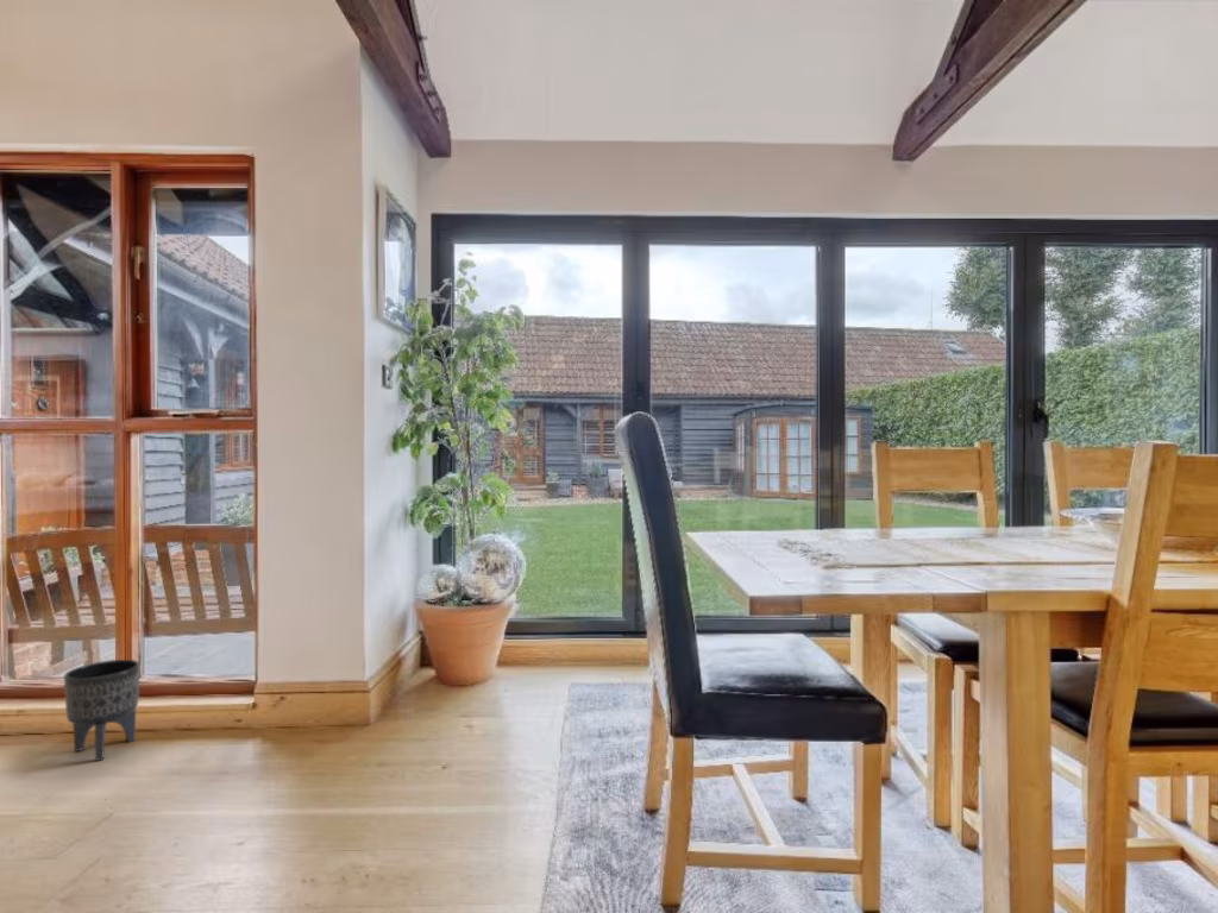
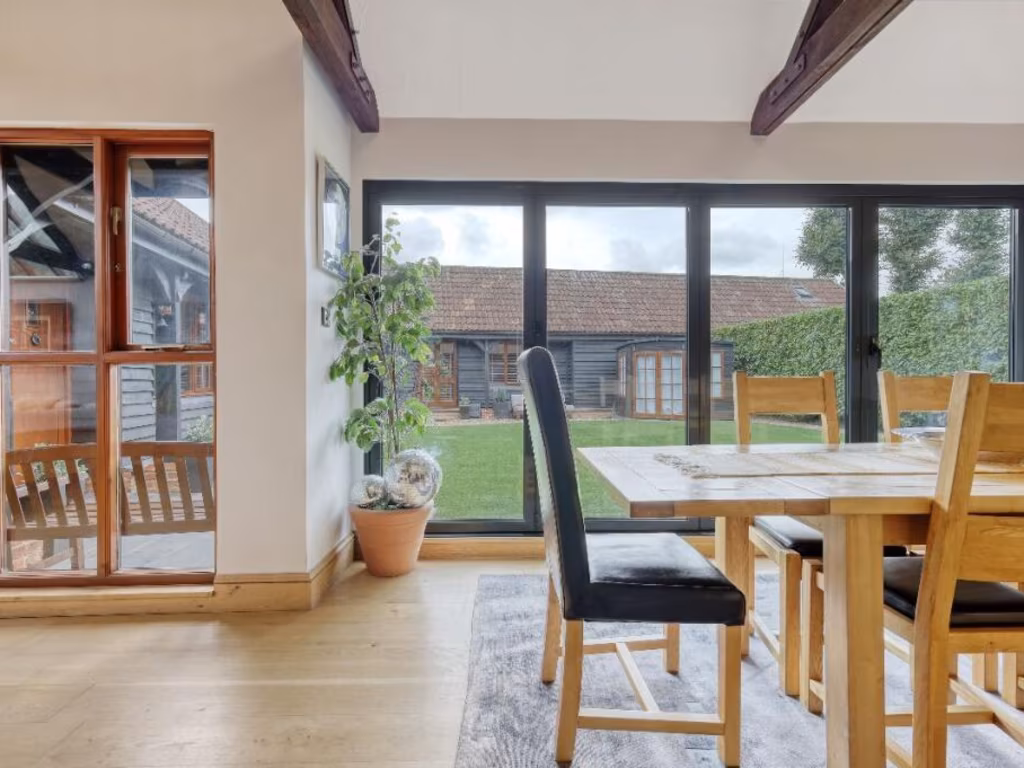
- planter [63,659,142,762]
